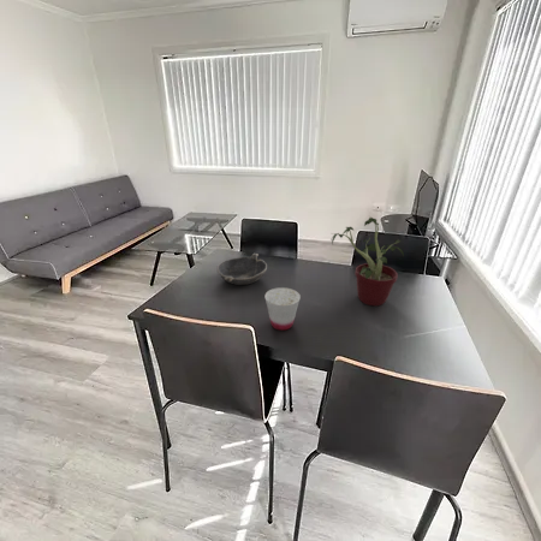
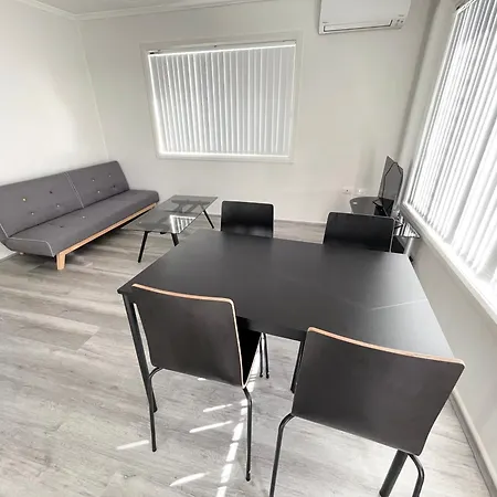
- potted plant [329,216,405,307]
- cup [263,286,302,332]
- bowl [216,252,268,286]
